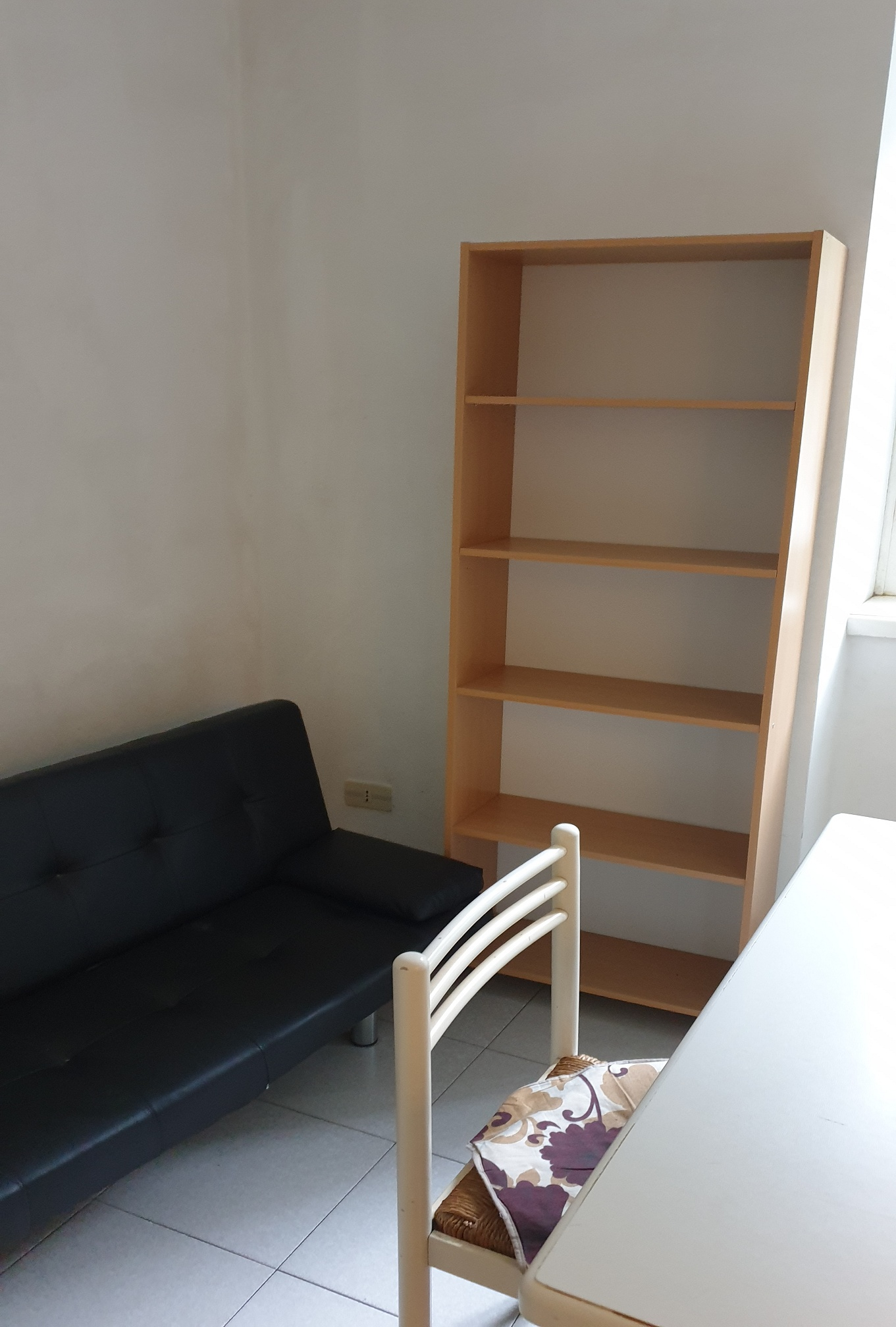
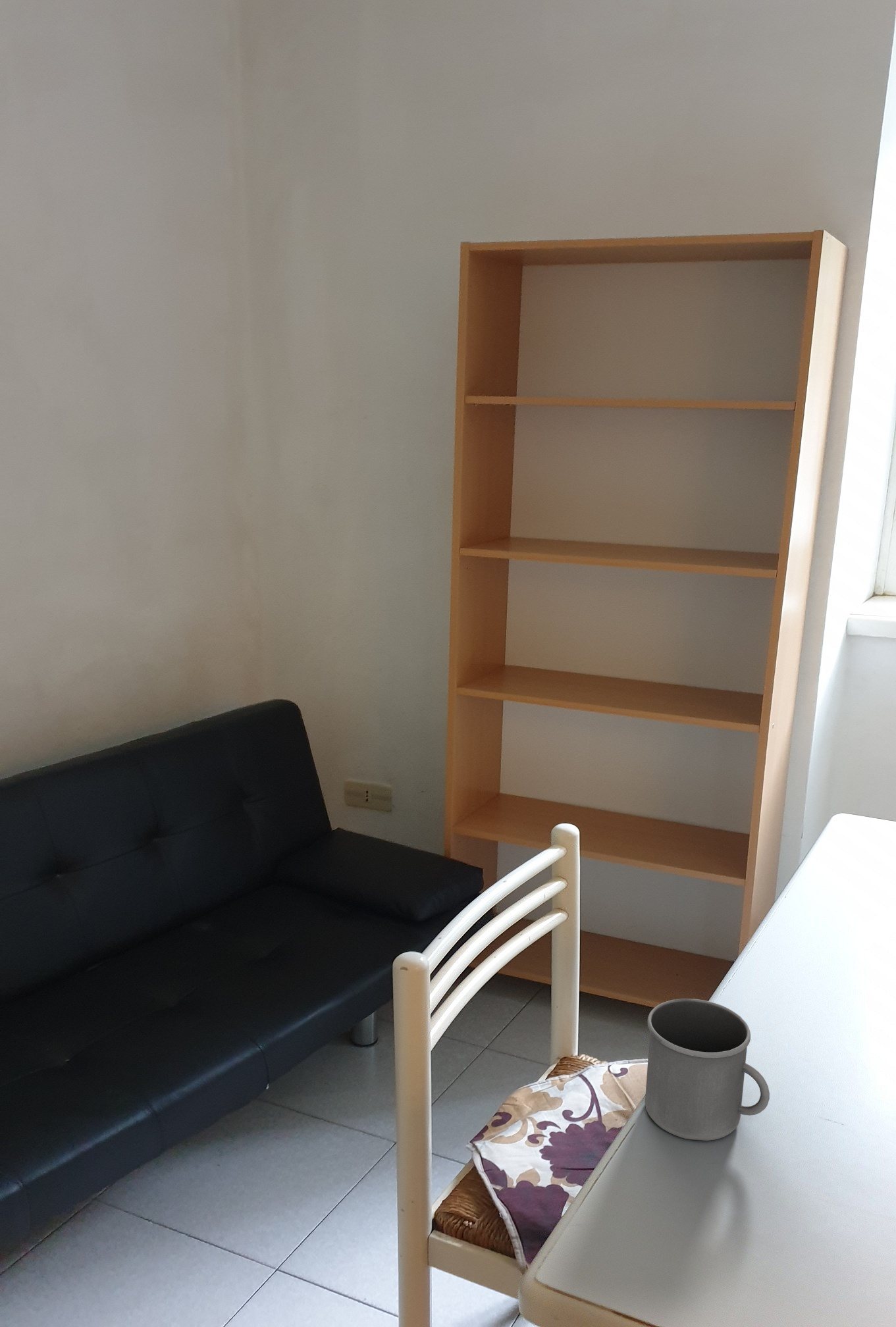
+ mug [645,998,770,1141]
